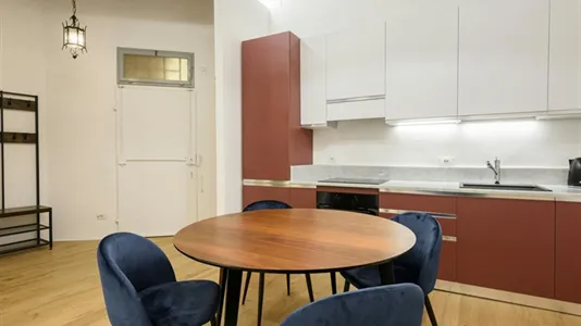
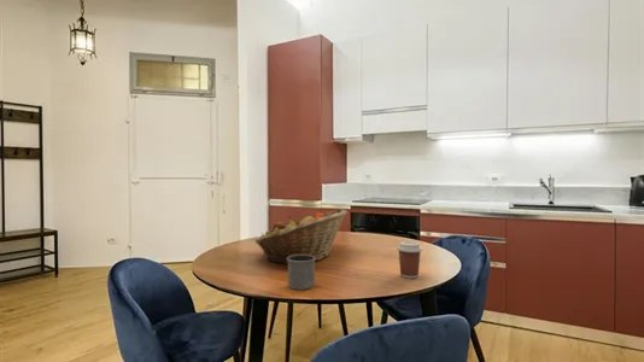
+ mug [287,255,316,291]
+ coffee cup [396,240,423,279]
+ fruit basket [254,208,347,265]
